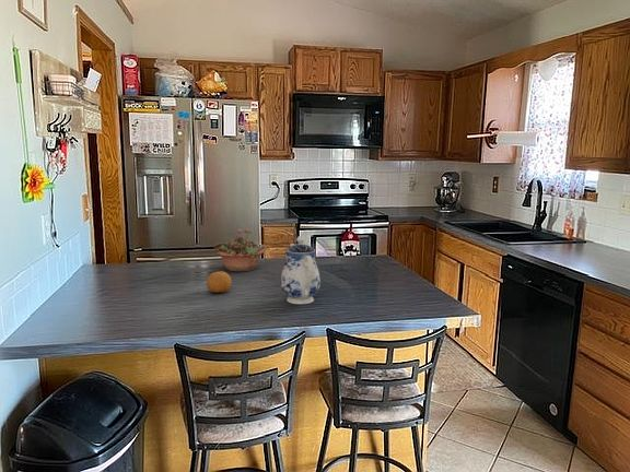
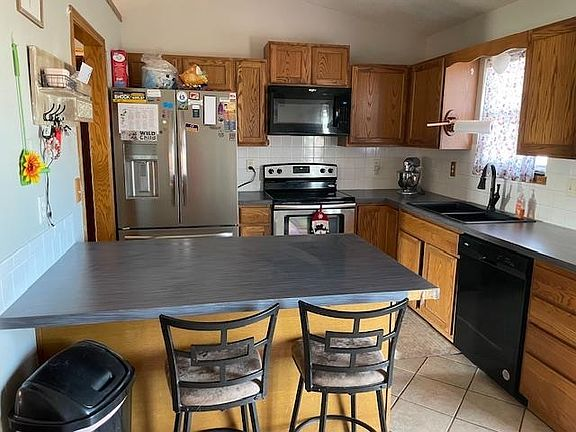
- succulent planter [213,228,266,272]
- teapot [280,235,322,305]
- fruit [206,270,233,294]
